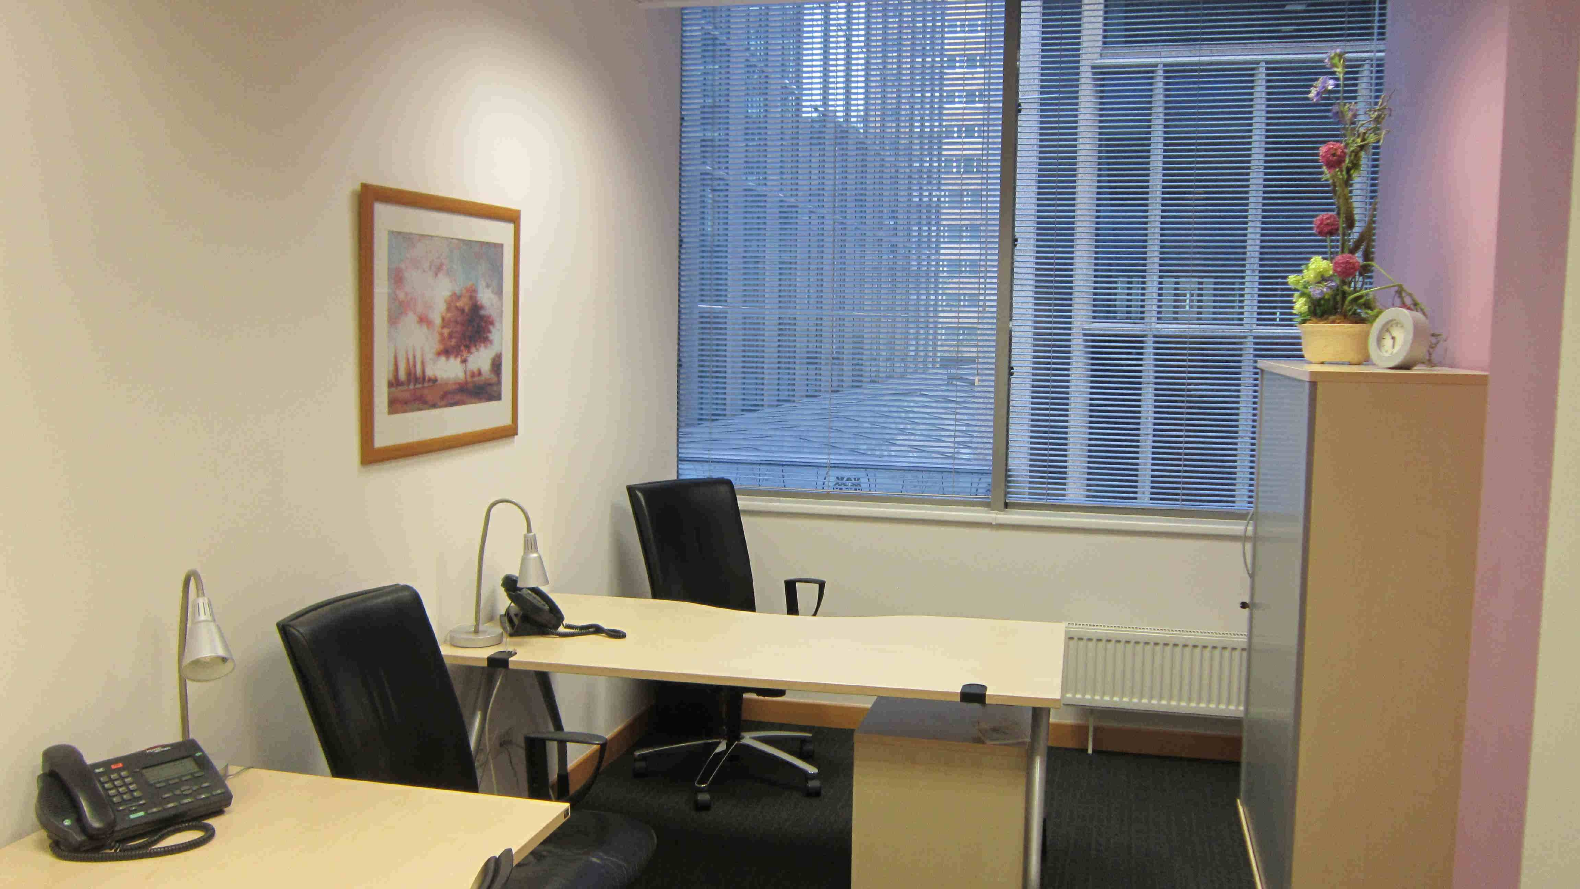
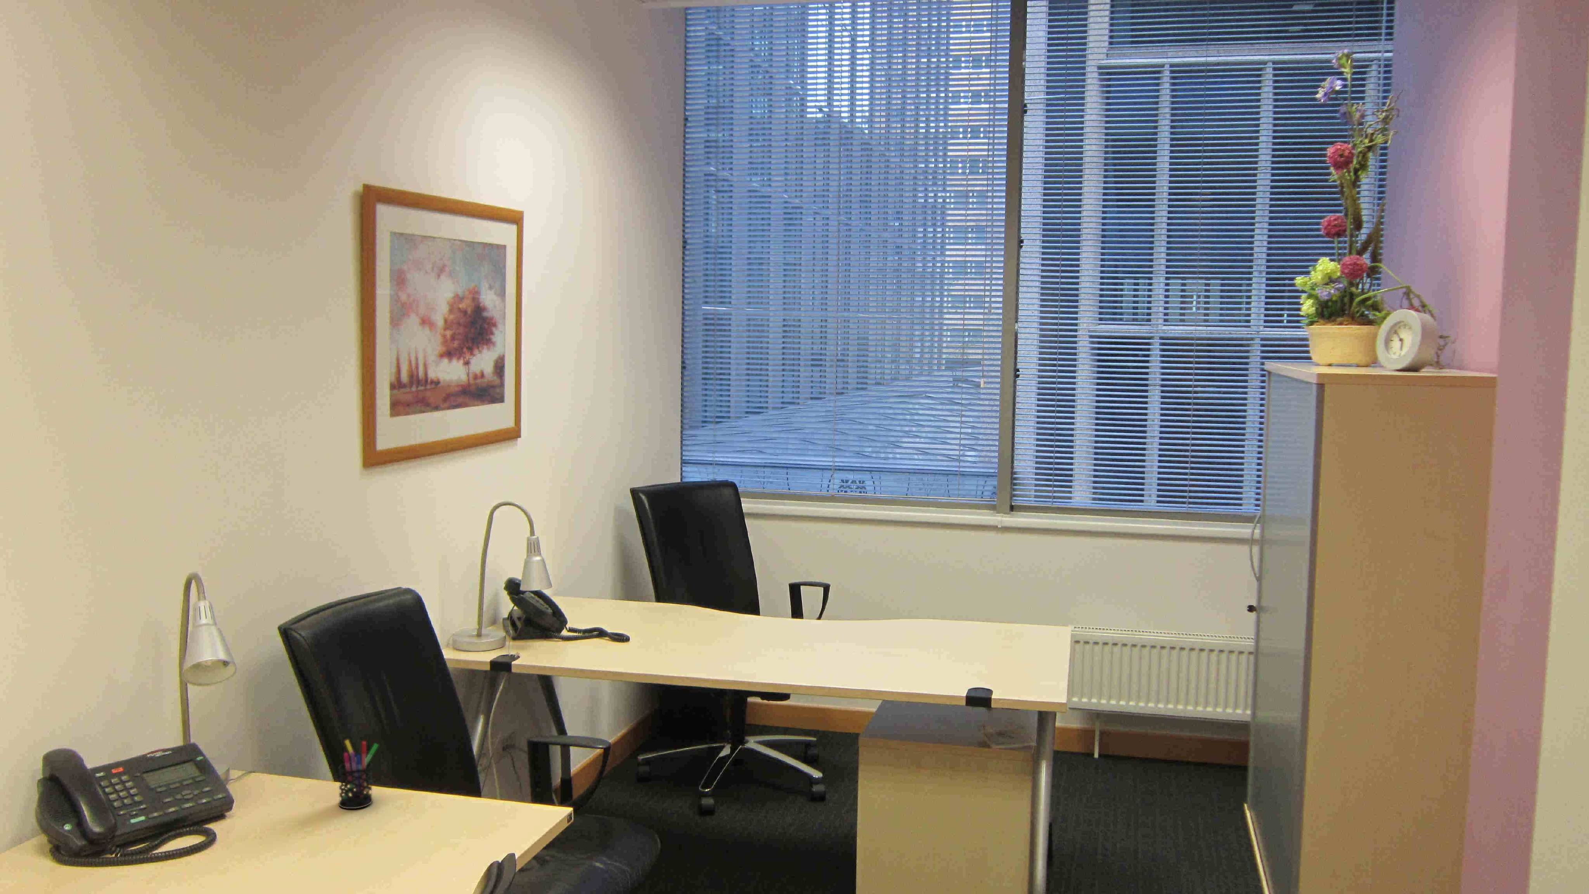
+ pen holder [338,739,379,809]
